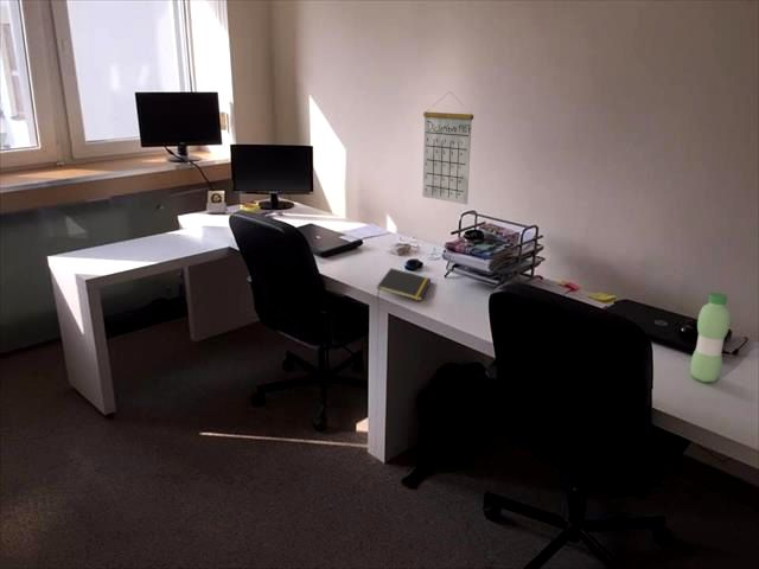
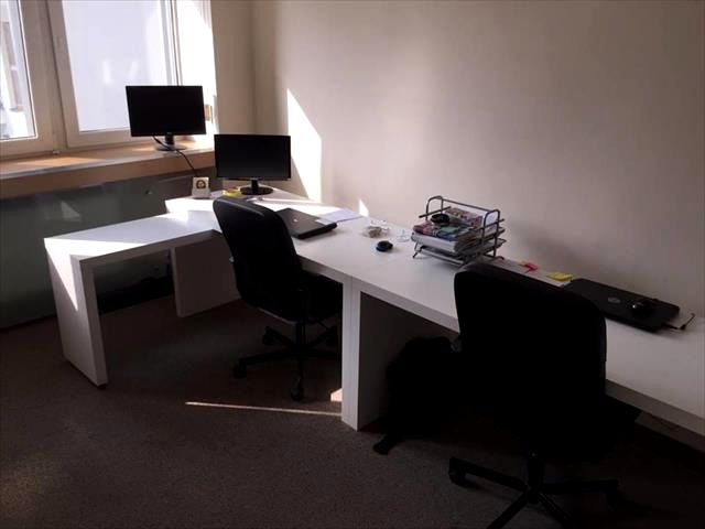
- notepad [376,267,433,302]
- water bottle [689,292,732,383]
- calendar [421,91,474,205]
